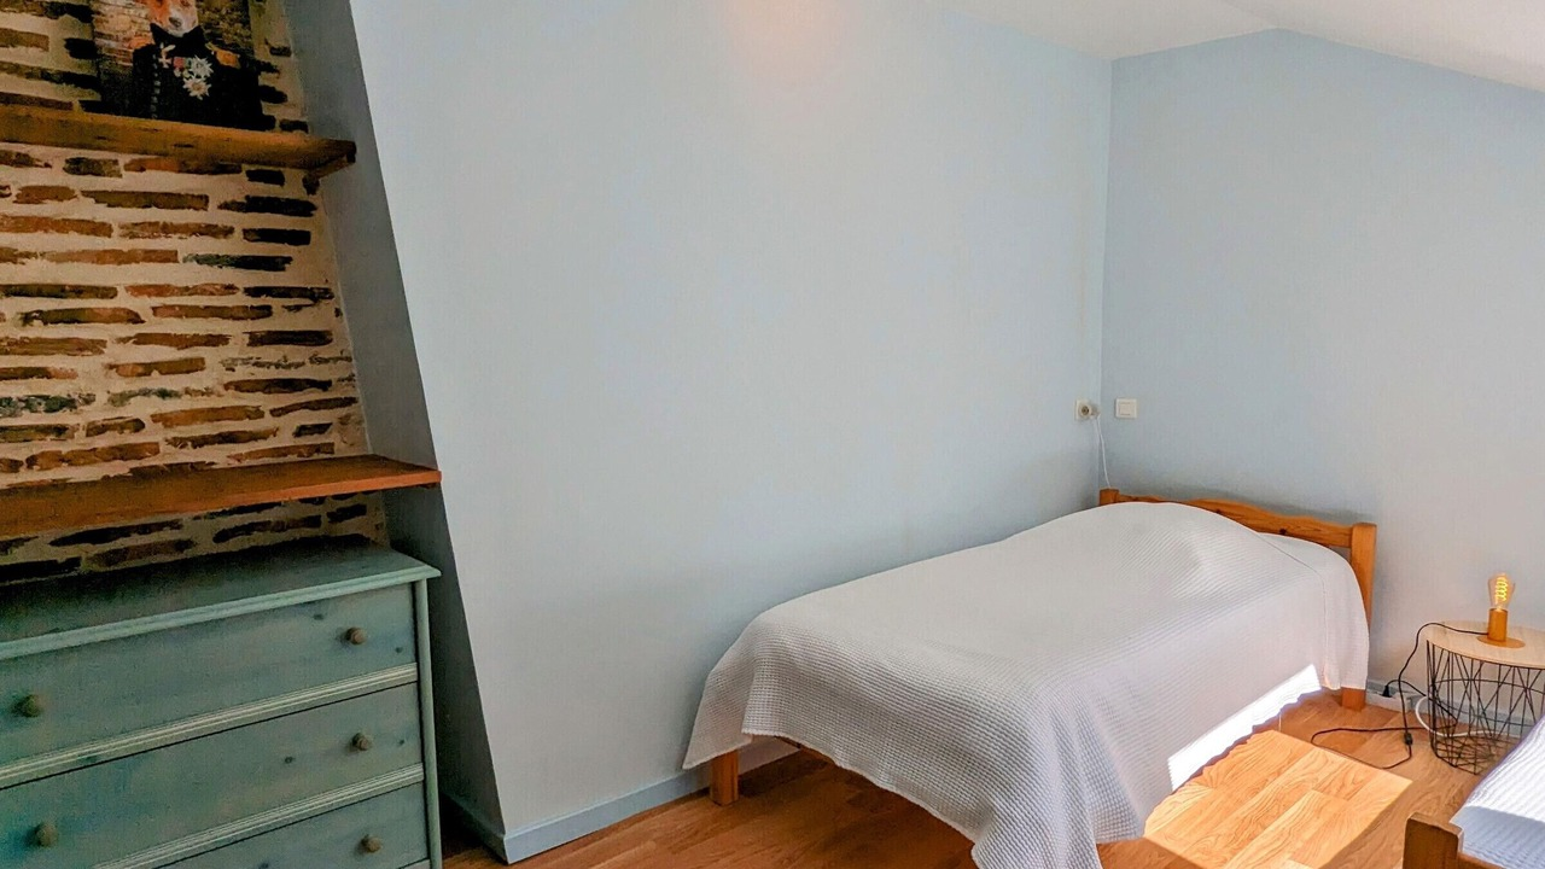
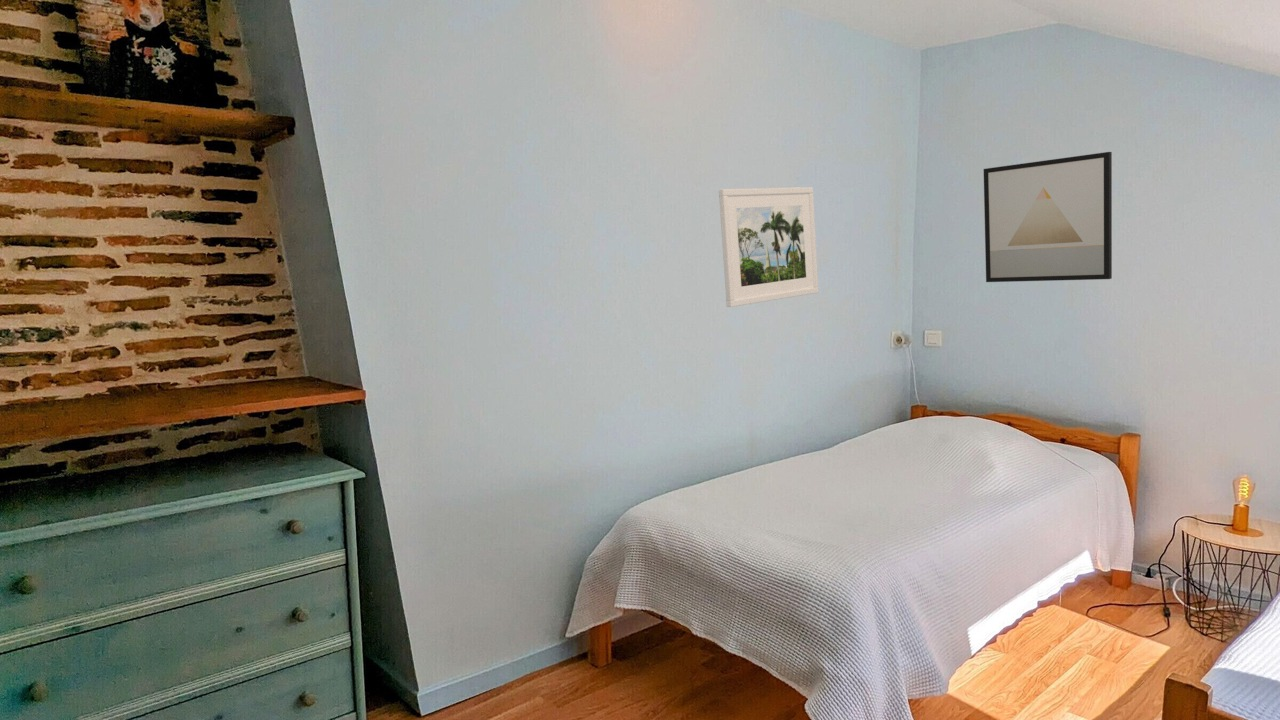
+ wall art [983,151,1113,283]
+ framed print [718,186,819,308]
